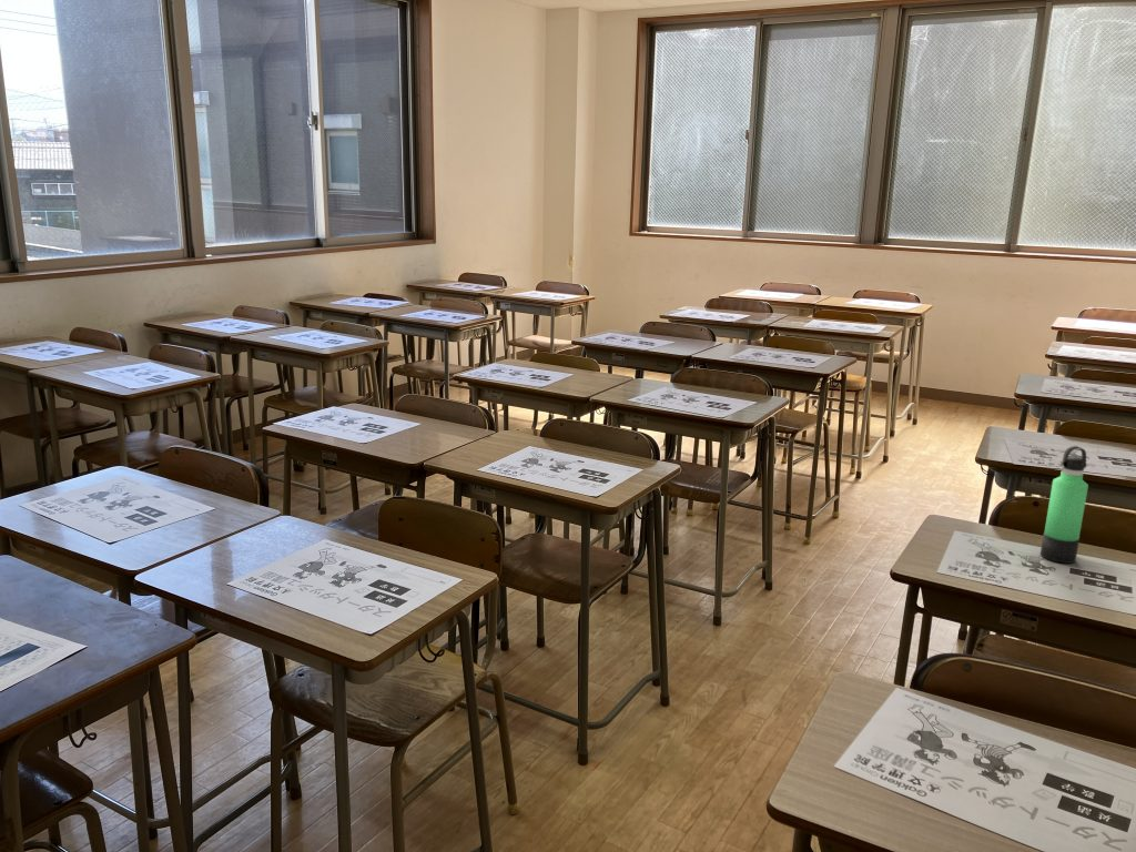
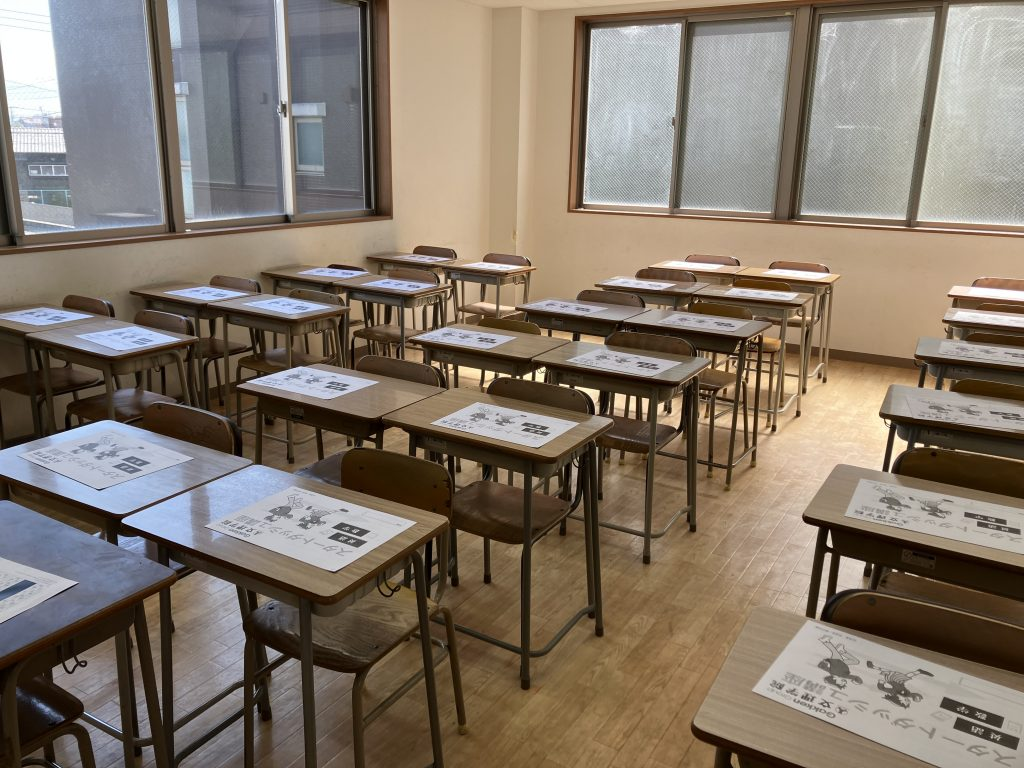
- thermos bottle [1039,445,1089,565]
